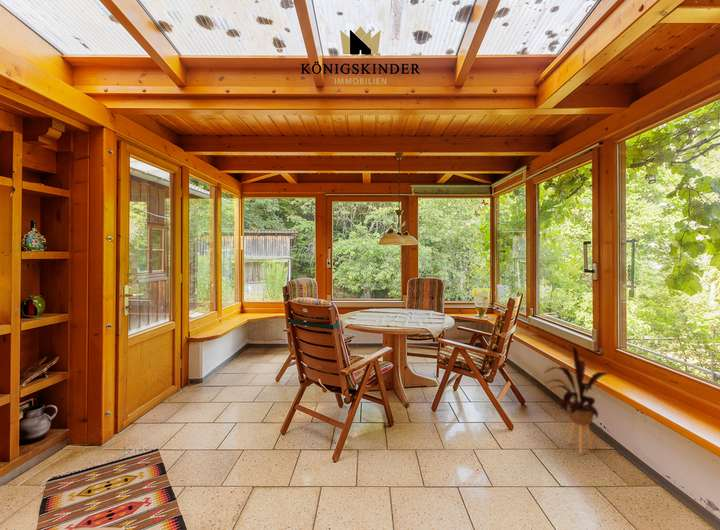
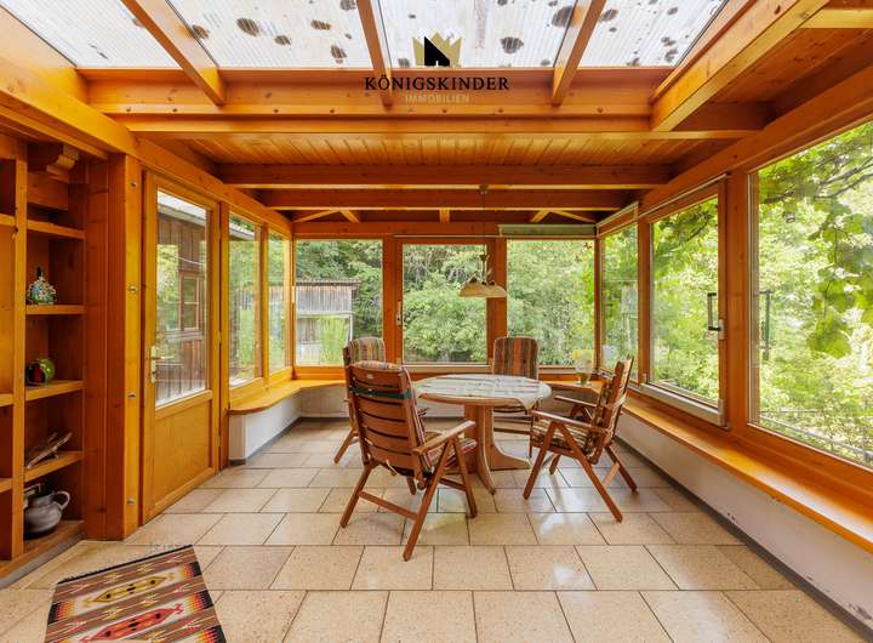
- house plant [539,345,612,455]
